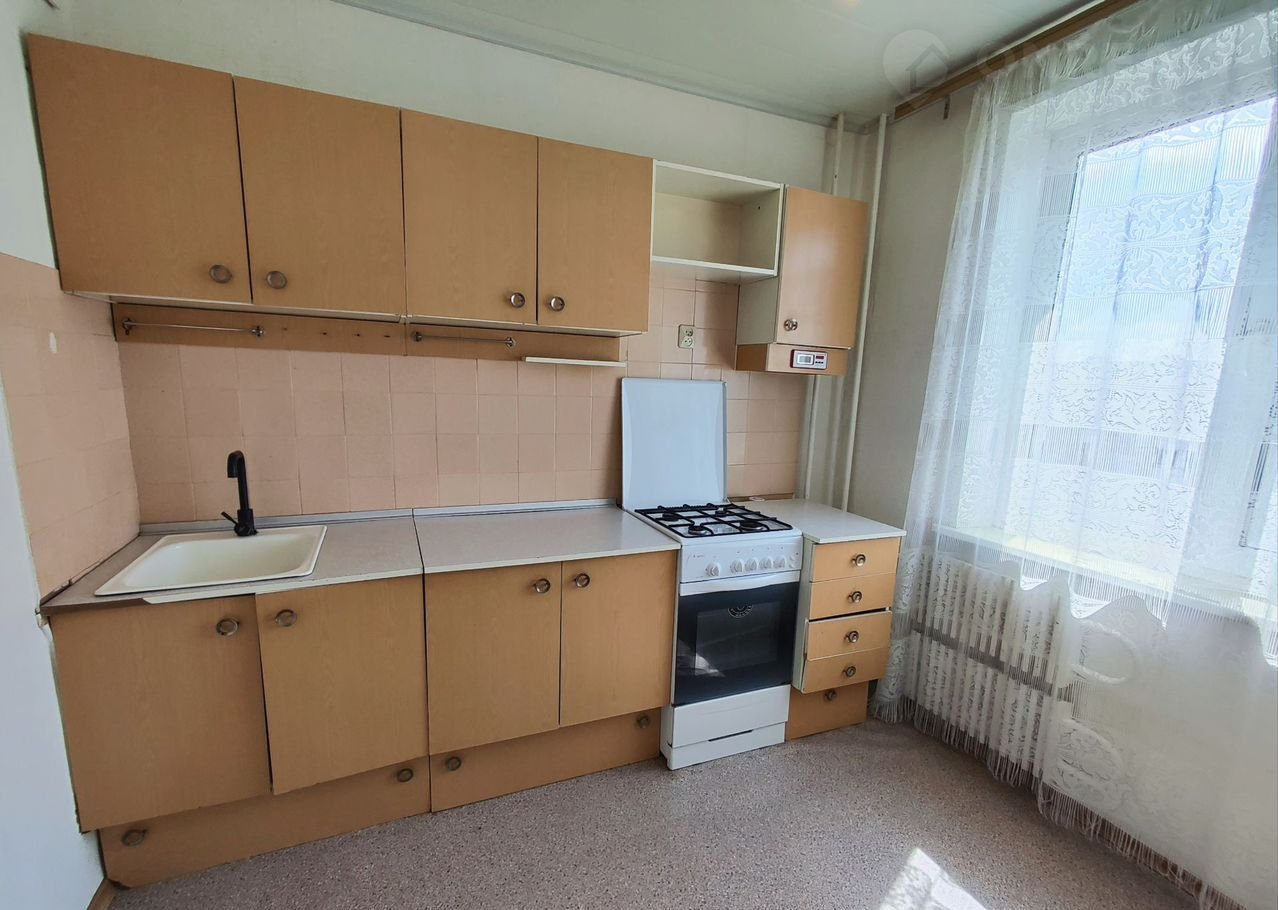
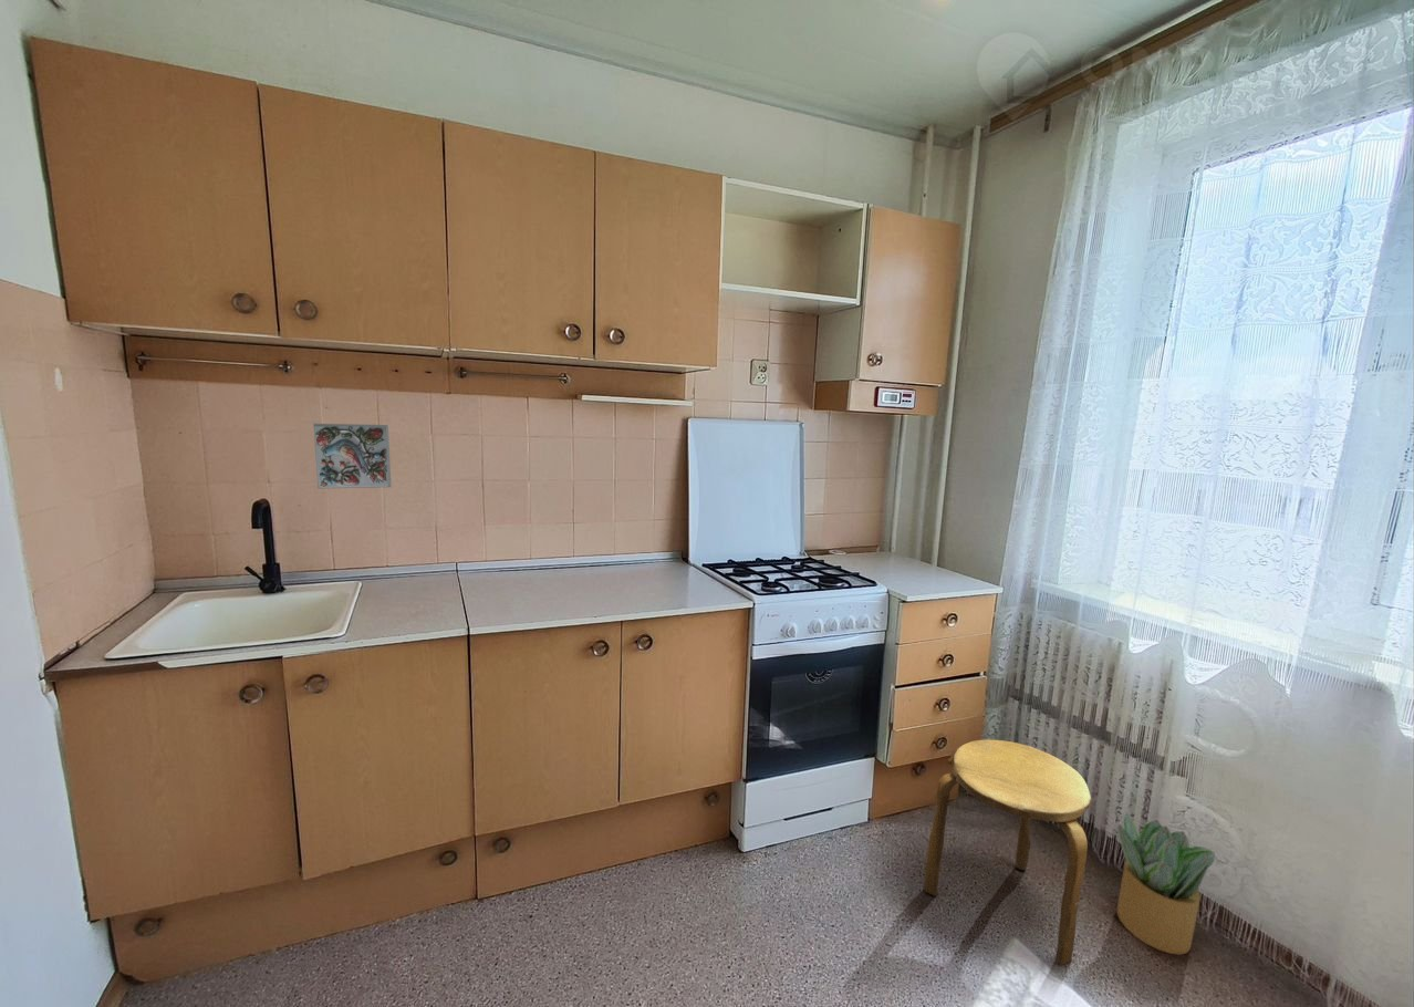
+ stool [923,738,1093,966]
+ potted plant [1115,811,1216,956]
+ decorative tile [313,423,393,489]
